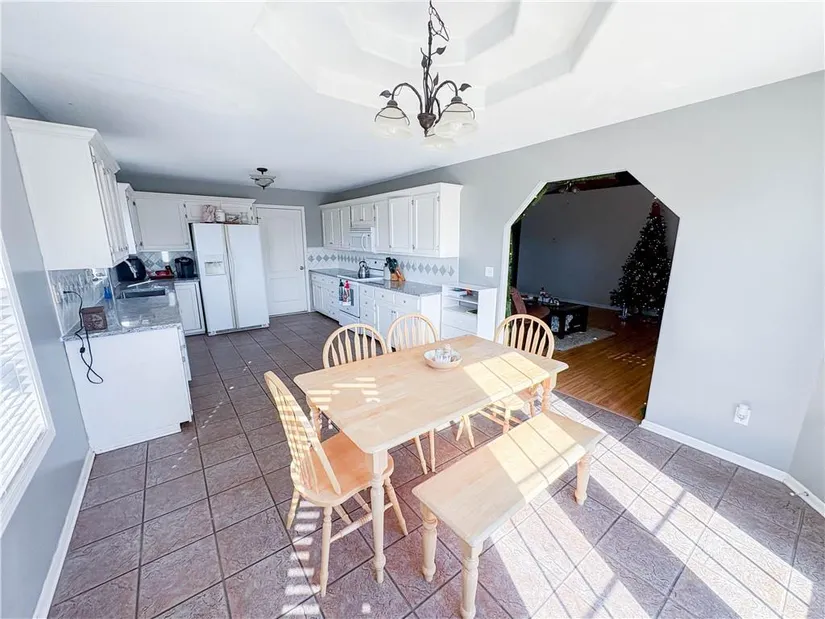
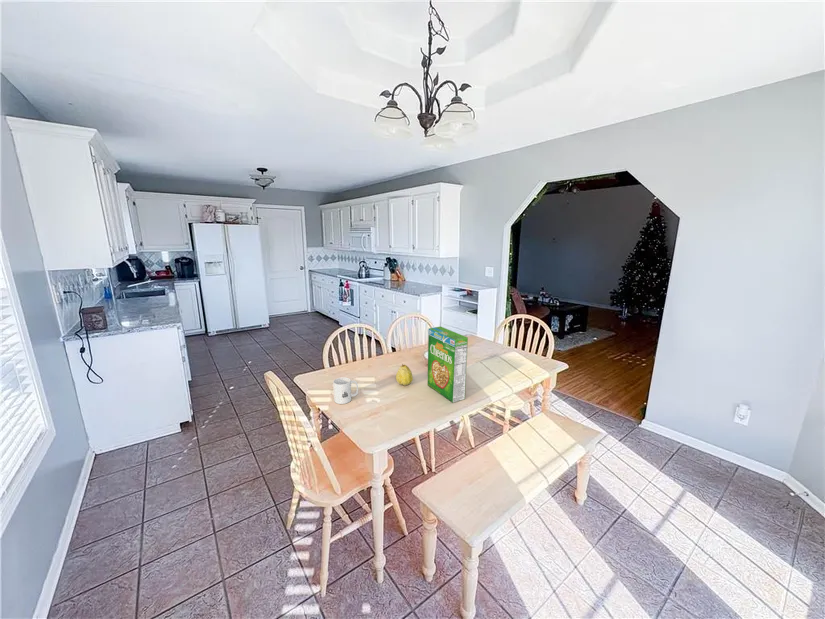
+ mug [332,376,359,405]
+ fruit [395,363,414,386]
+ cereal box [427,326,469,404]
